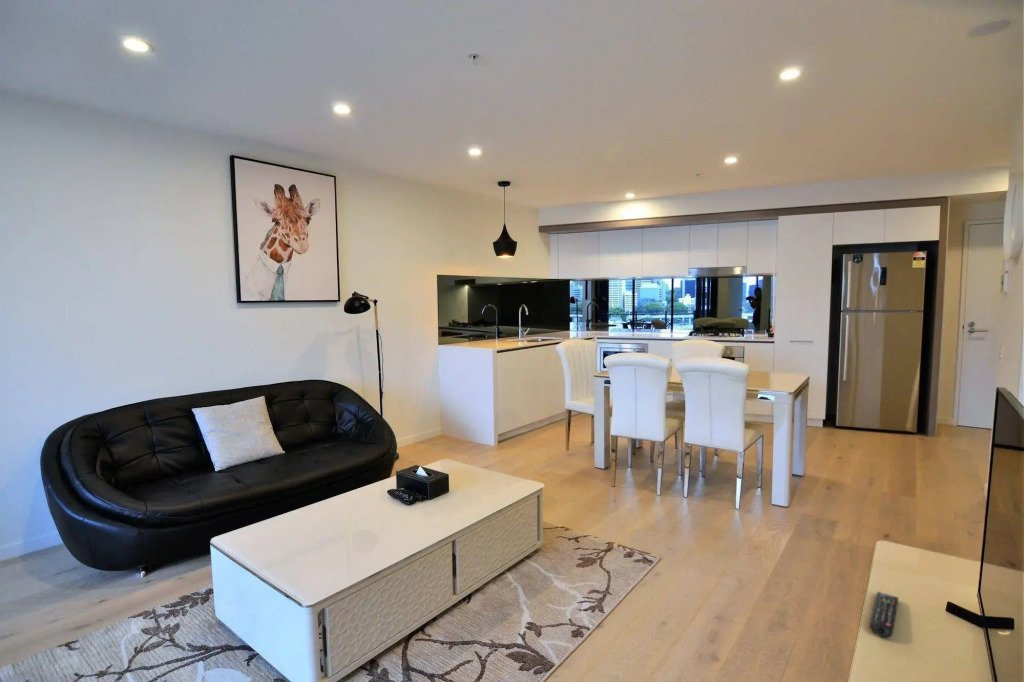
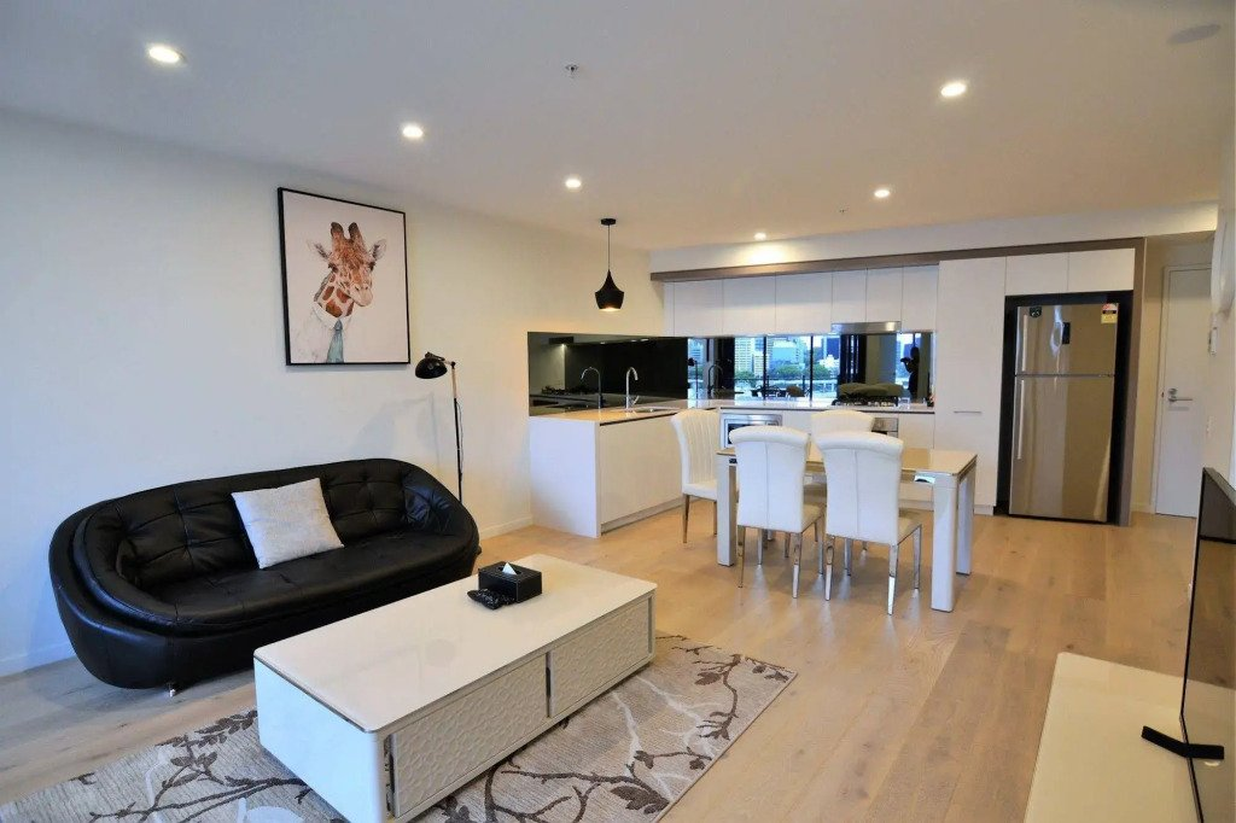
- remote control [869,591,899,638]
